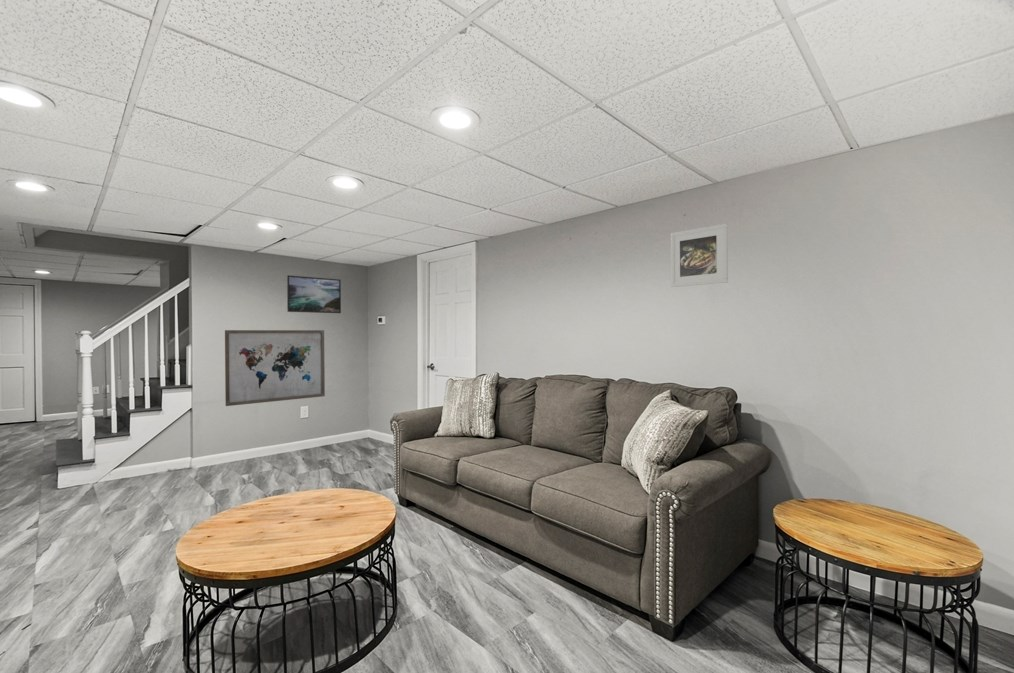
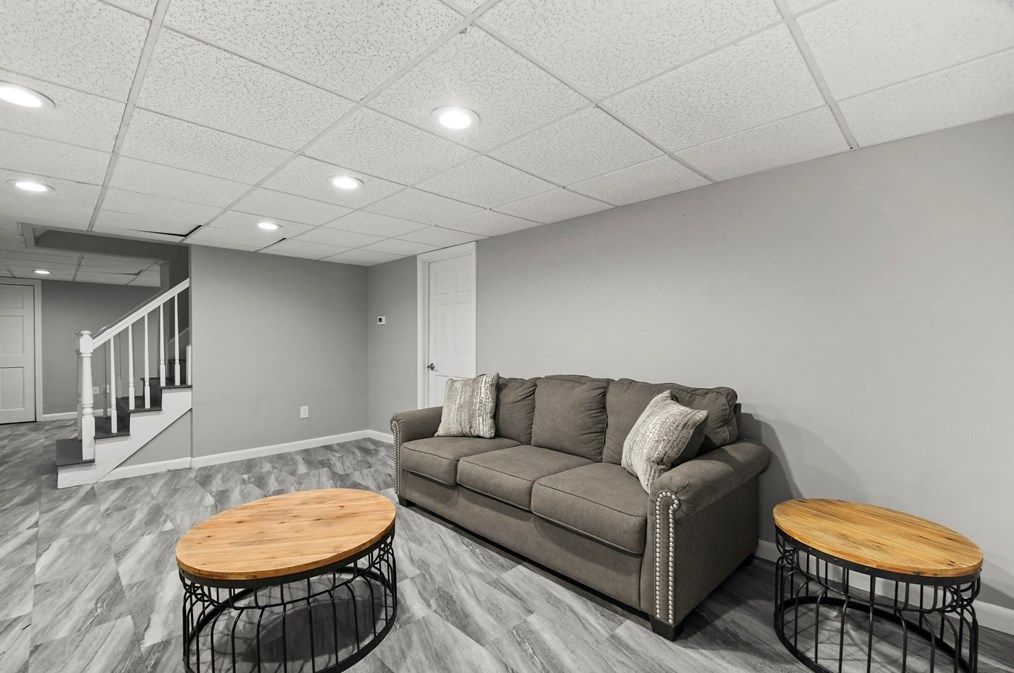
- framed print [669,223,729,288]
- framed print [286,274,342,314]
- wall art [224,329,326,407]
